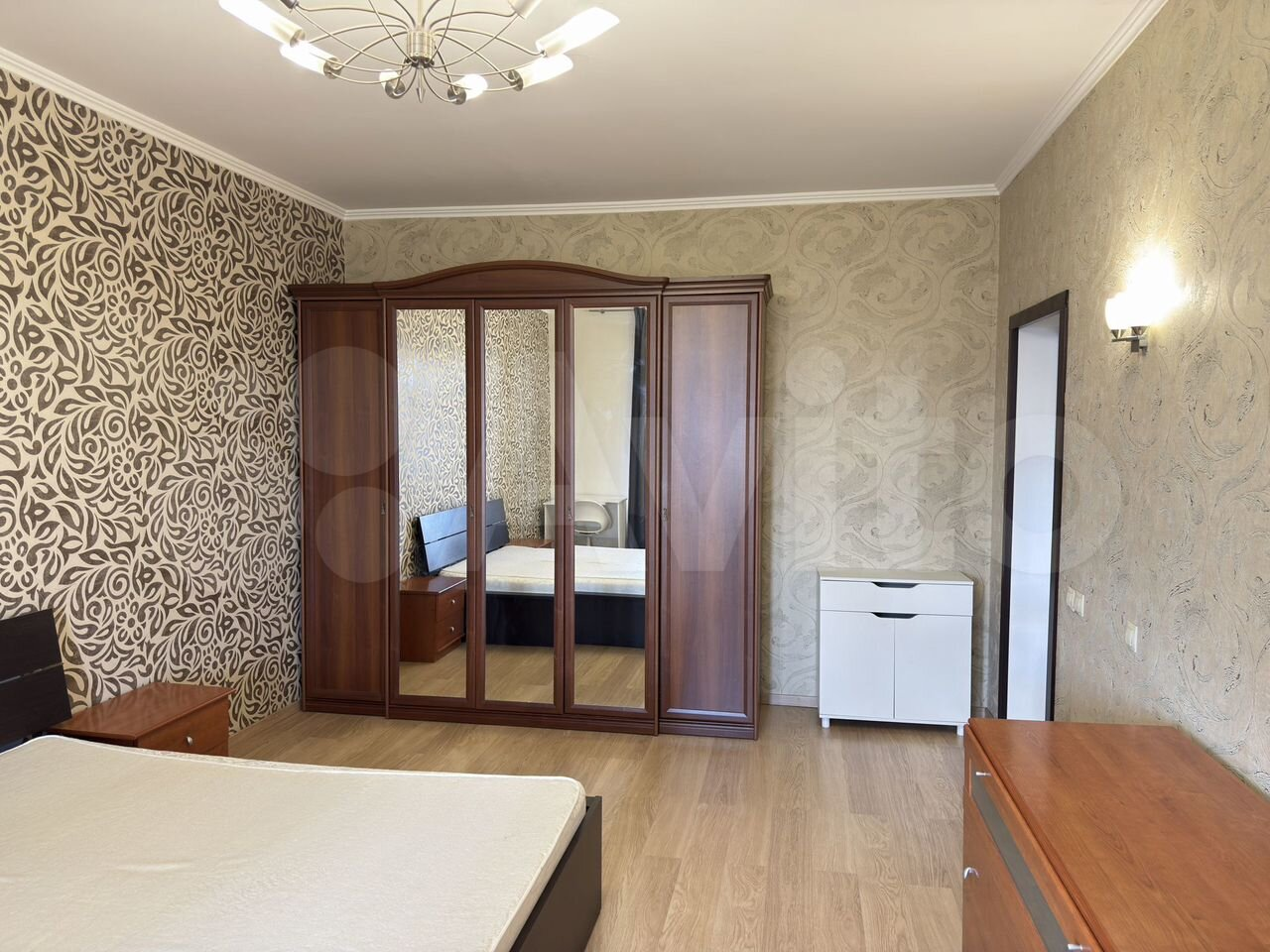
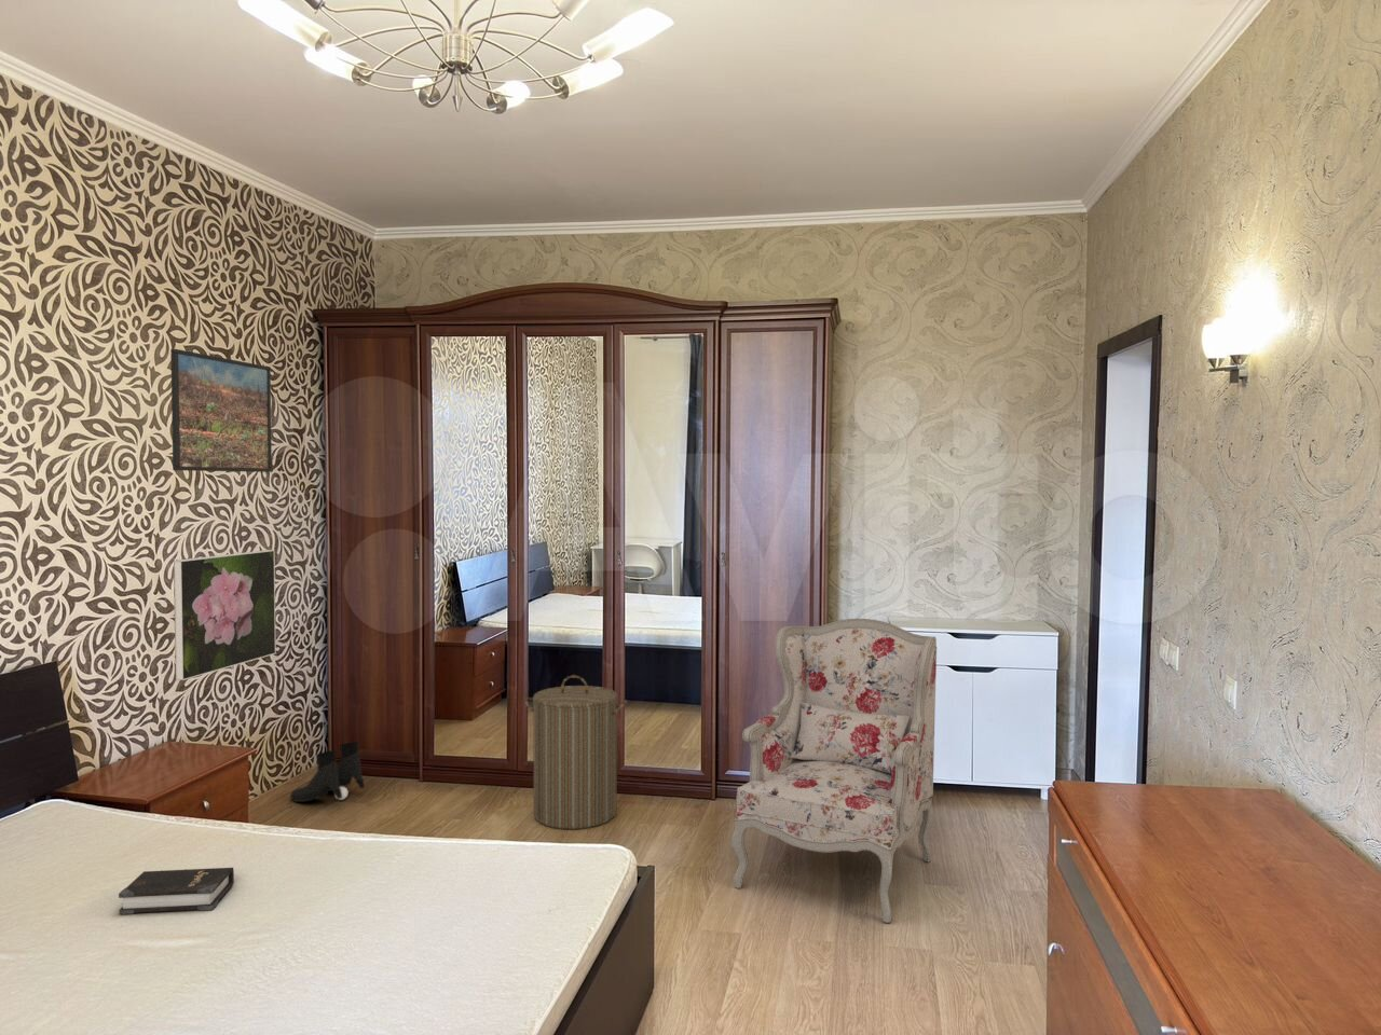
+ armchair [731,618,937,924]
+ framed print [170,348,273,473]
+ laundry hamper [523,674,627,831]
+ boots [289,740,365,803]
+ hardback book [117,866,235,915]
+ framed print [173,549,277,682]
